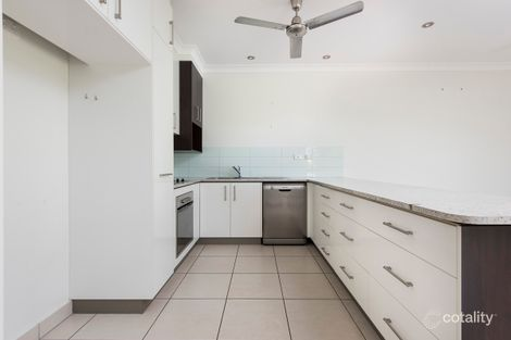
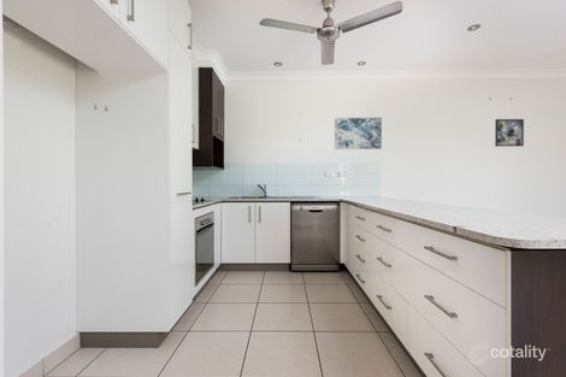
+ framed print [494,118,525,147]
+ wall art [334,117,383,151]
